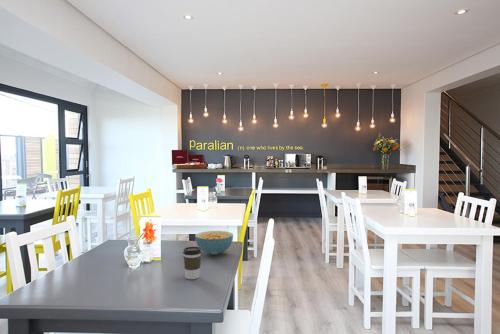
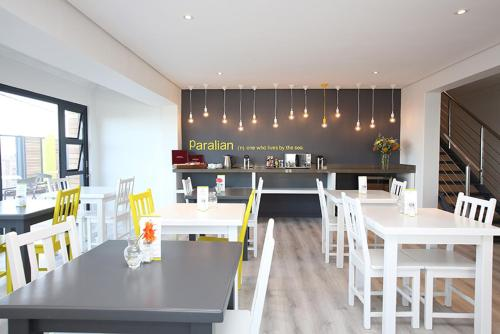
- coffee cup [182,246,202,280]
- cereal bowl [194,230,234,256]
